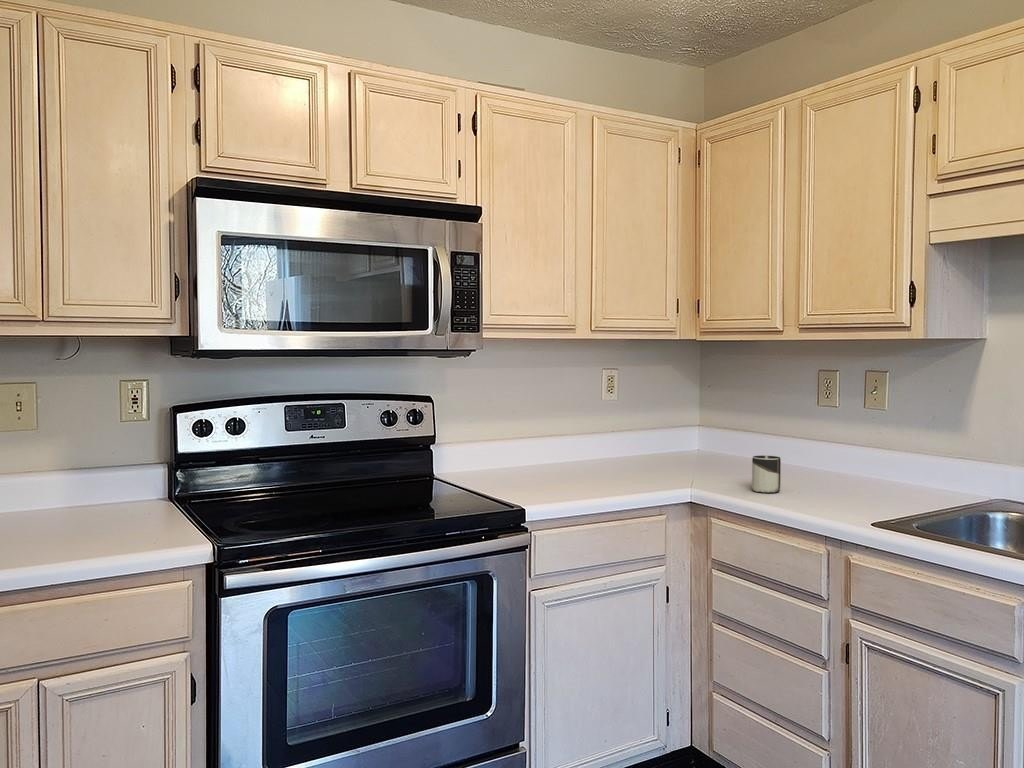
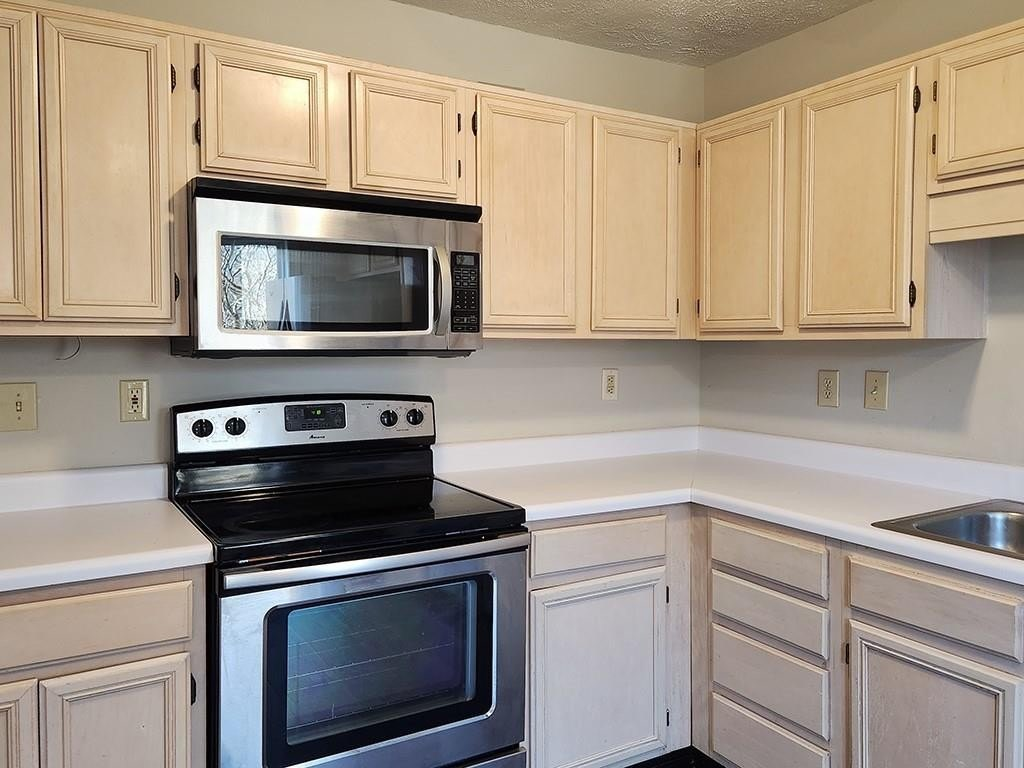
- cup [751,455,782,494]
